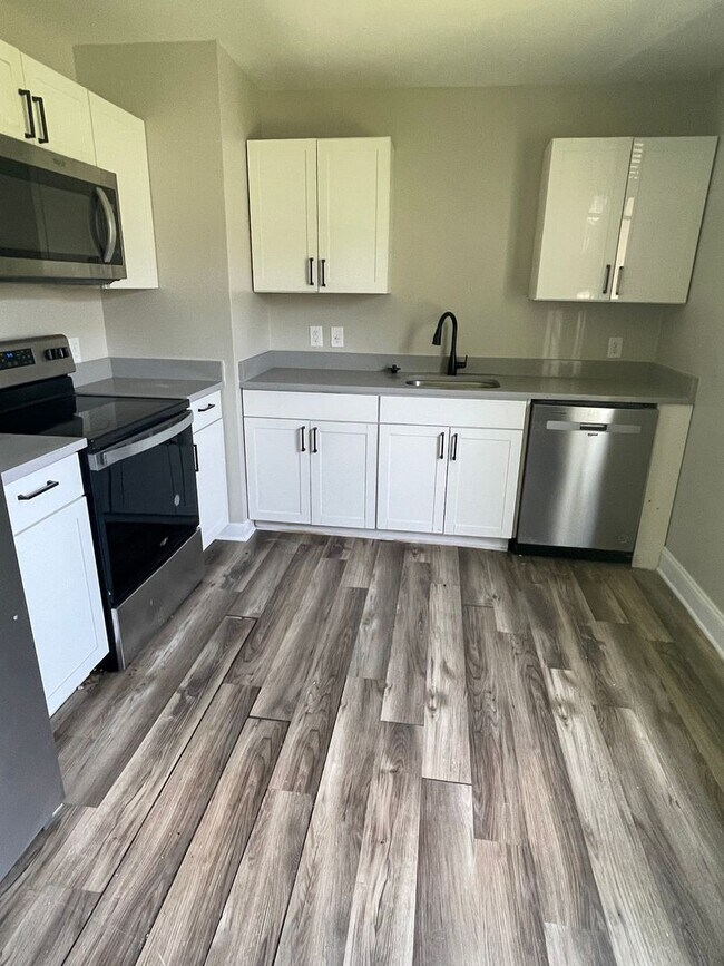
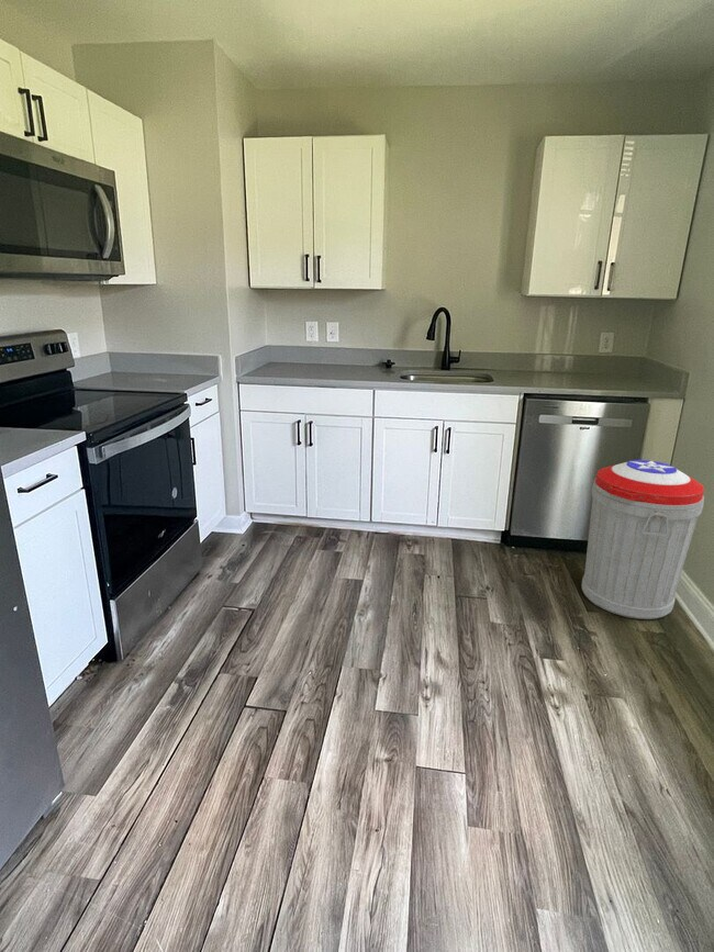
+ trash can [581,459,705,620]
